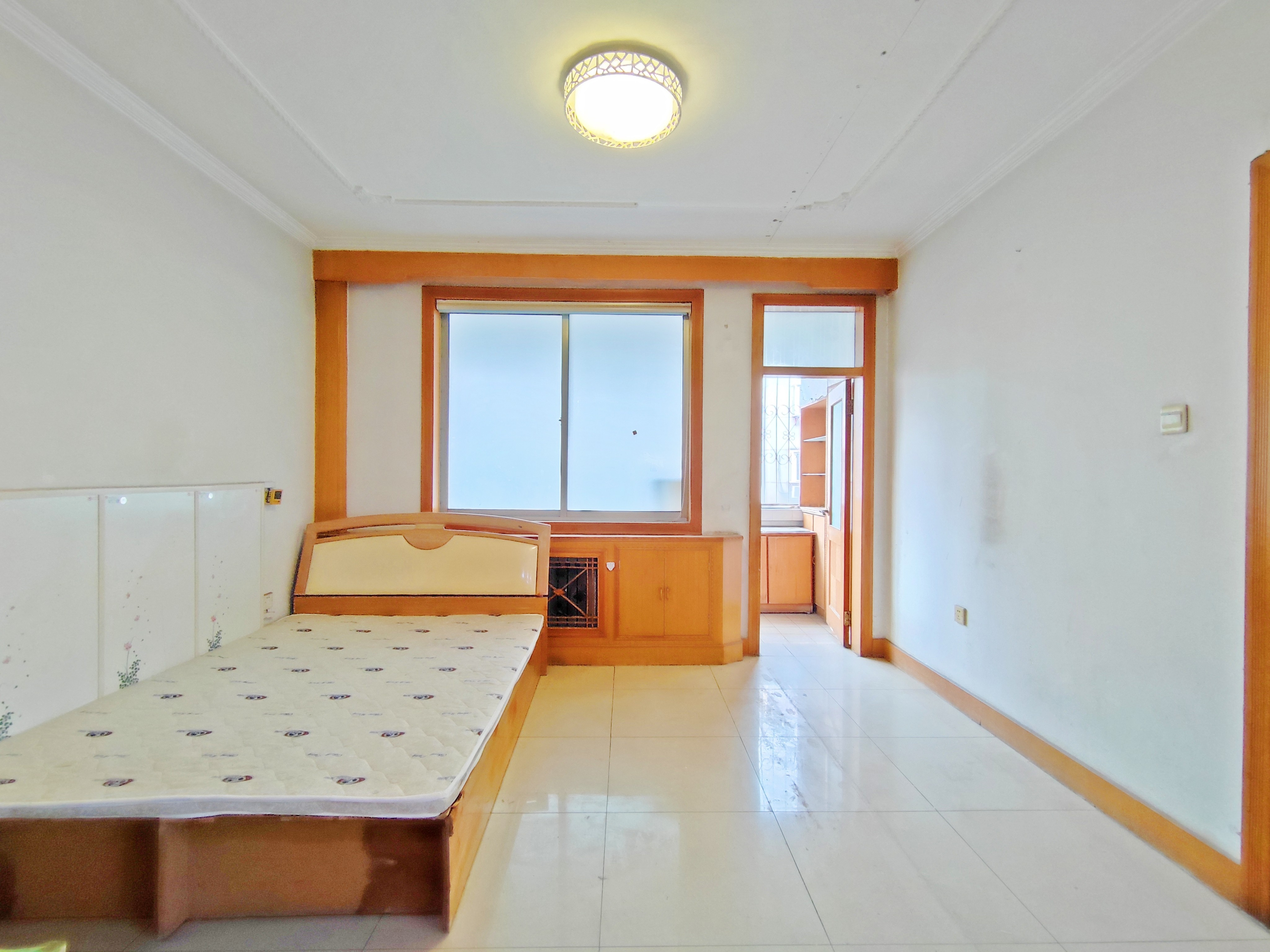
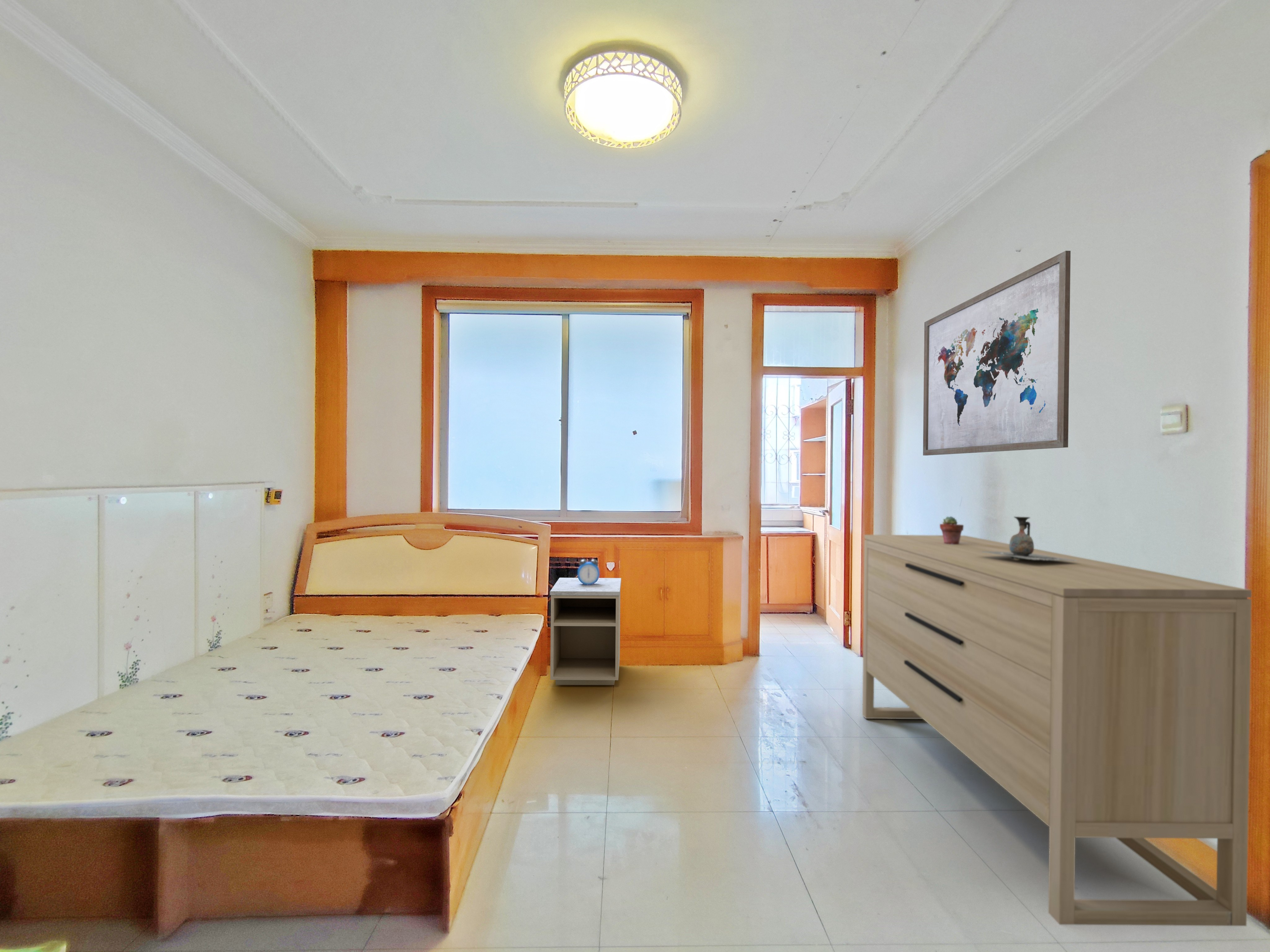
+ nightstand [549,577,622,685]
+ decorative vase [978,516,1077,561]
+ potted succulent [939,516,964,544]
+ alarm clock [577,559,600,585]
+ dresser [862,534,1252,926]
+ wall art [923,250,1071,456]
